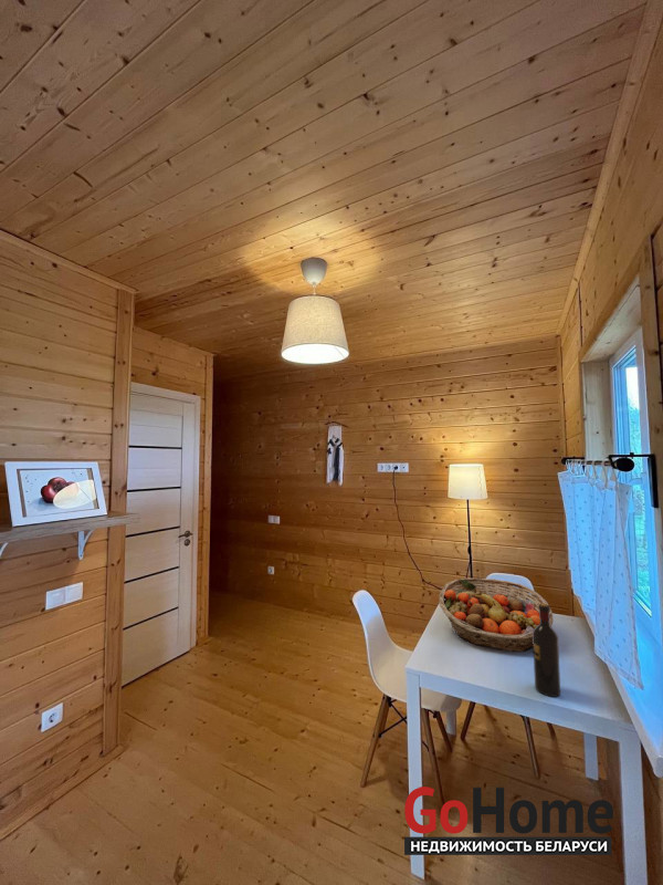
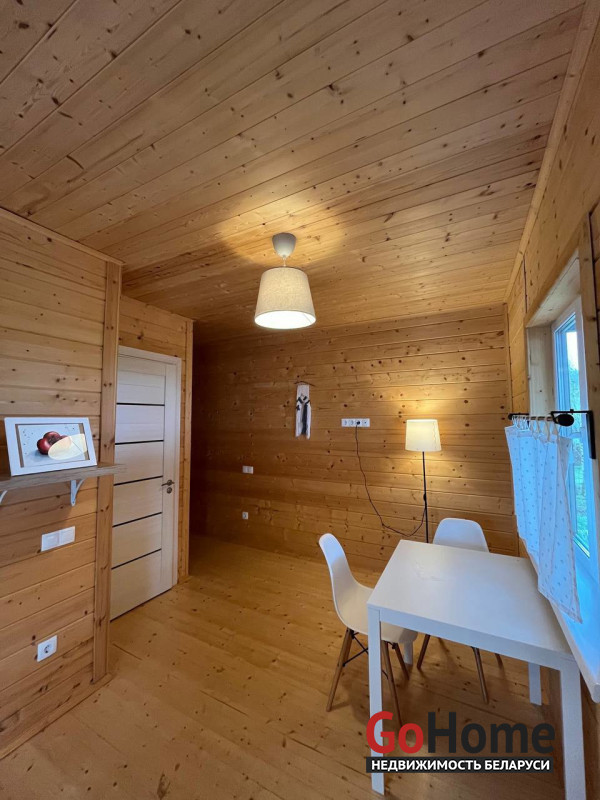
- fruit basket [438,577,554,653]
- wine bottle [533,603,561,698]
